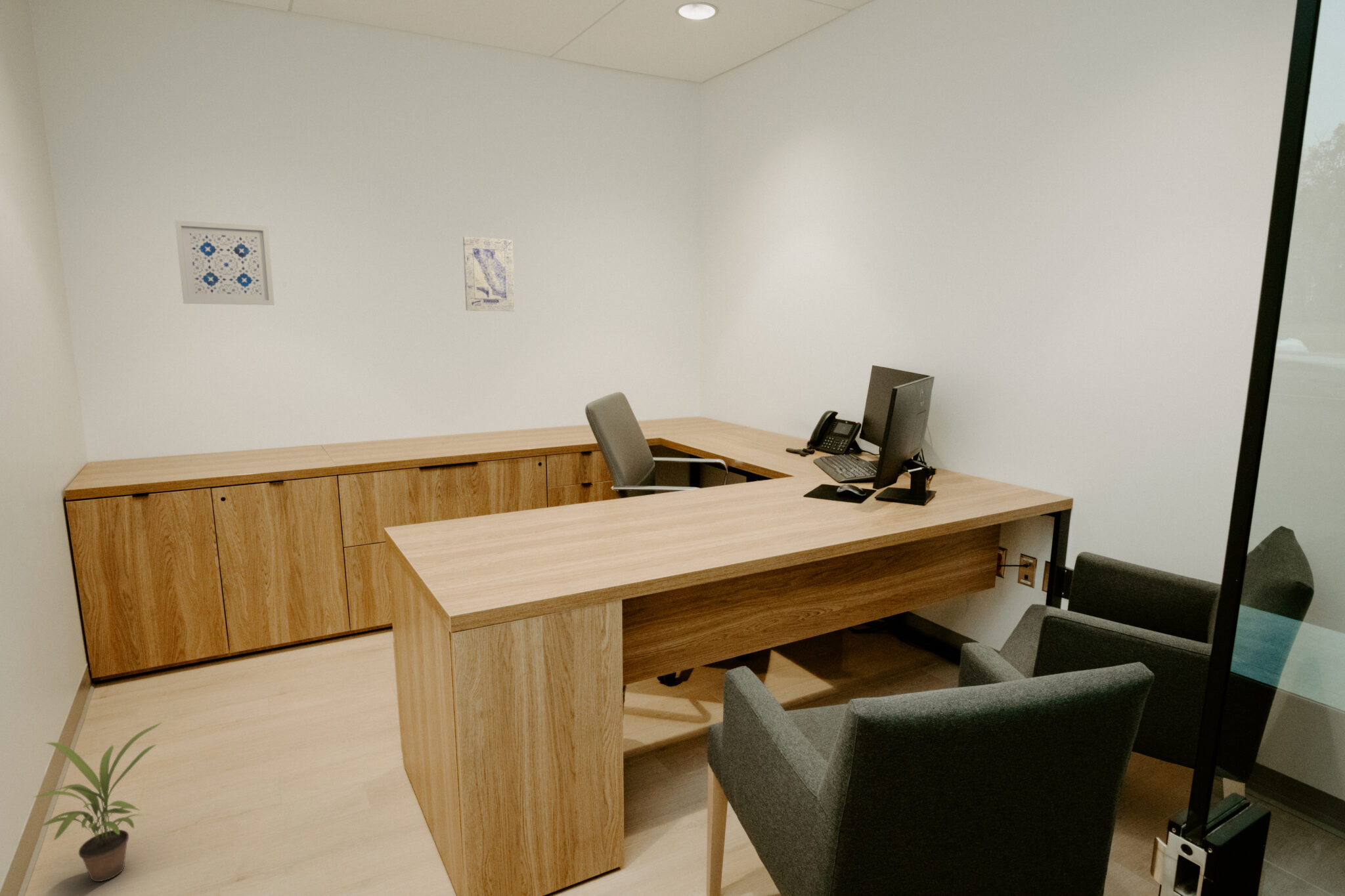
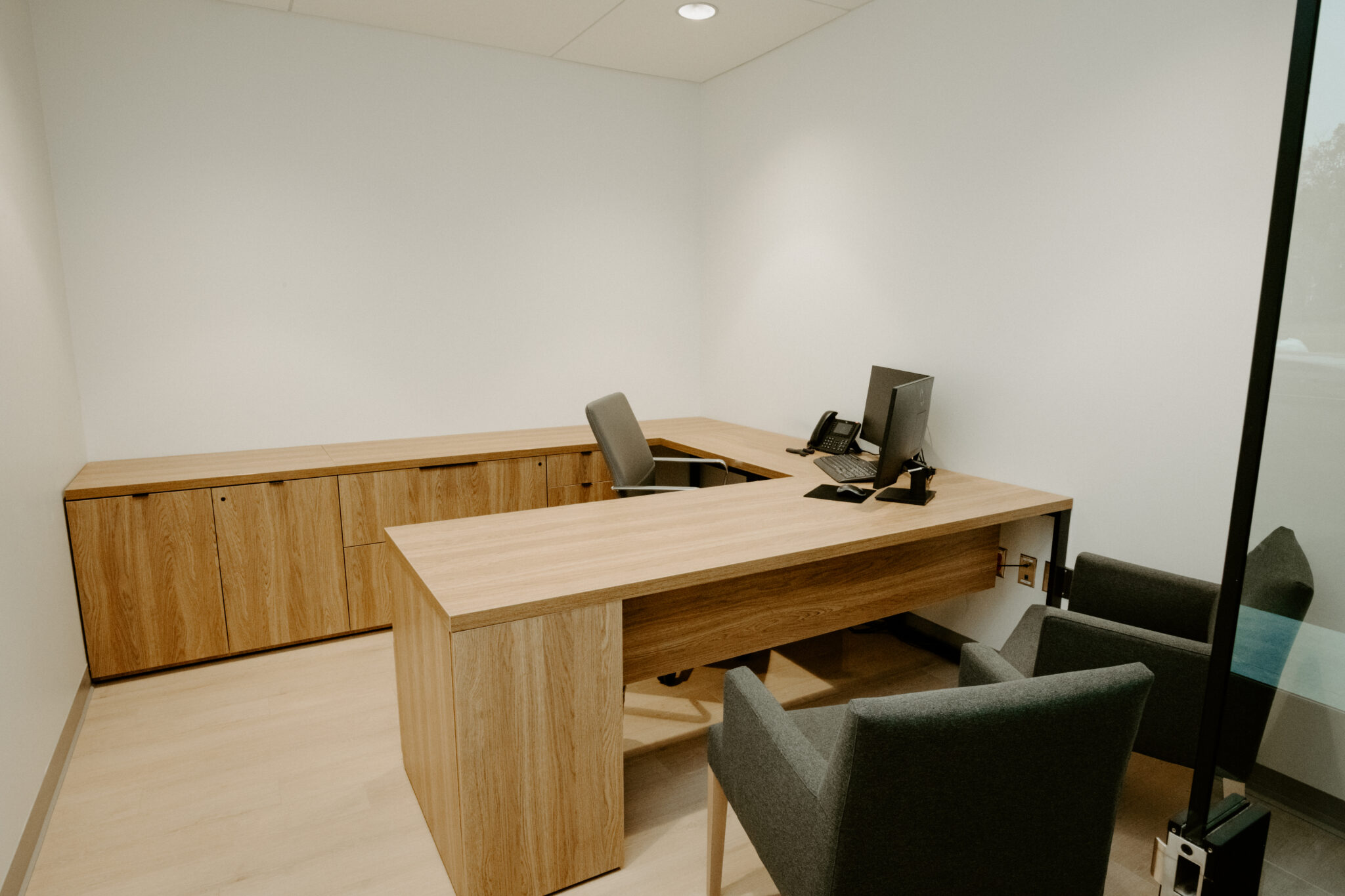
- potted plant [33,721,163,882]
- wall art [462,236,516,312]
- wall art [174,220,275,306]
